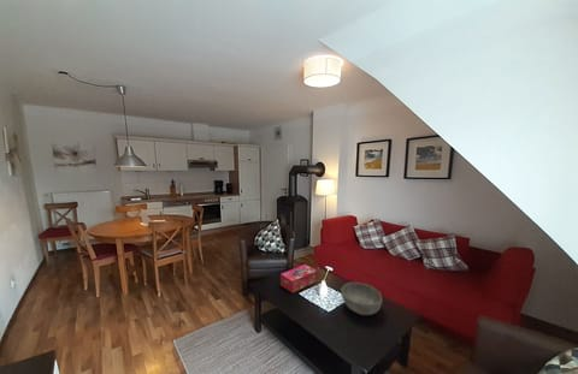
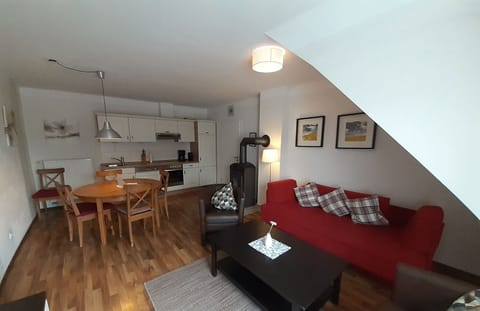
- tissue box [279,263,318,293]
- bowl [341,281,383,316]
